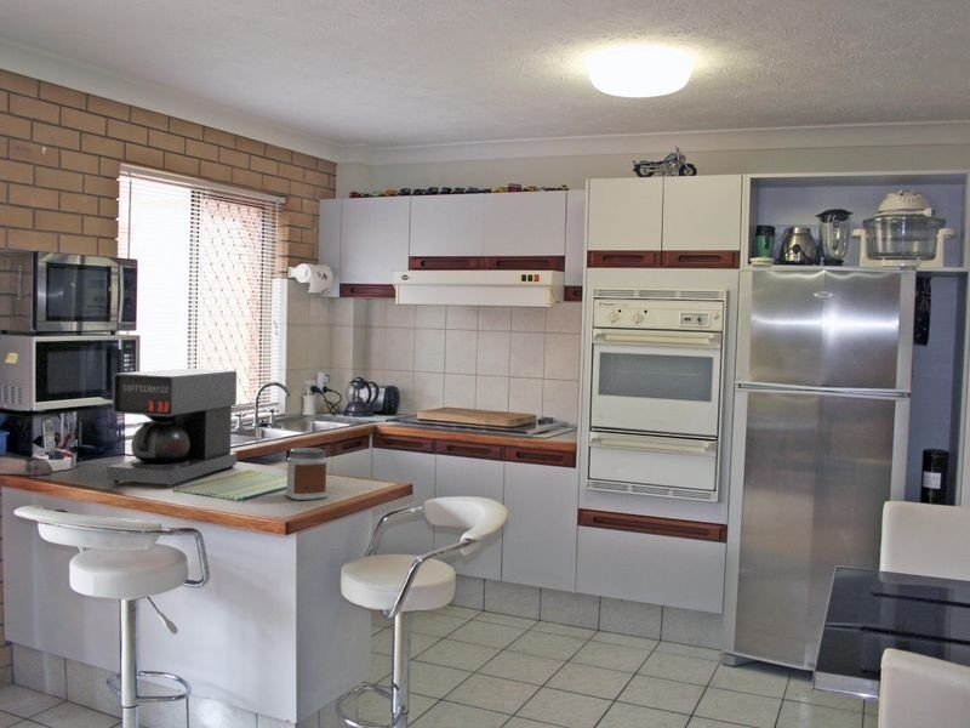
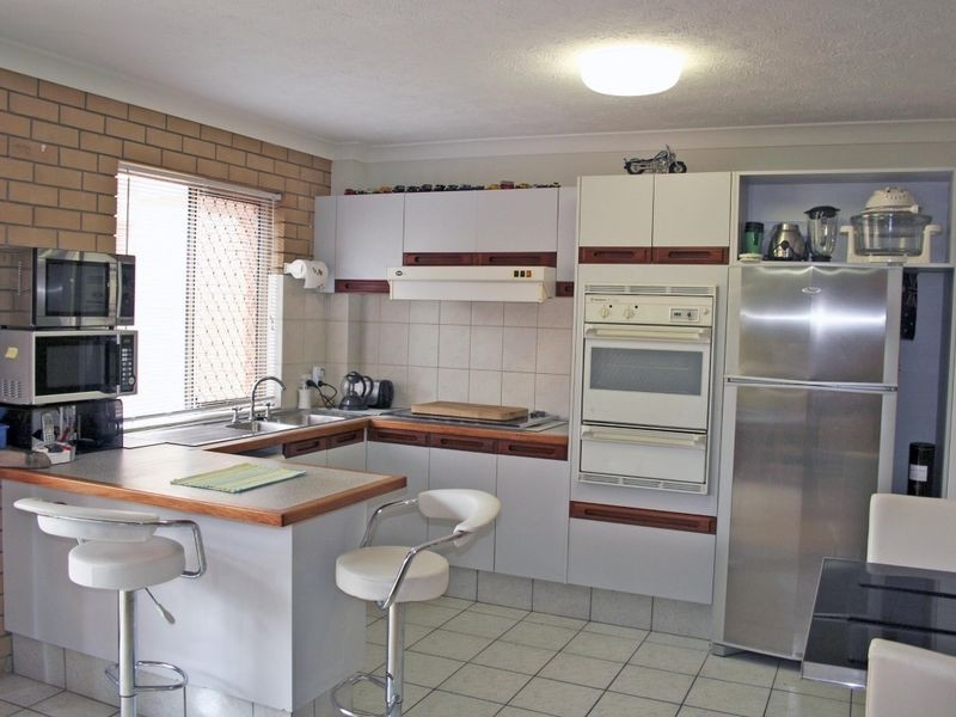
- coffee maker [105,368,238,489]
- jar [285,447,329,501]
